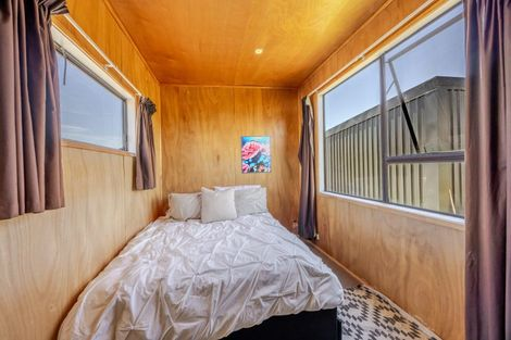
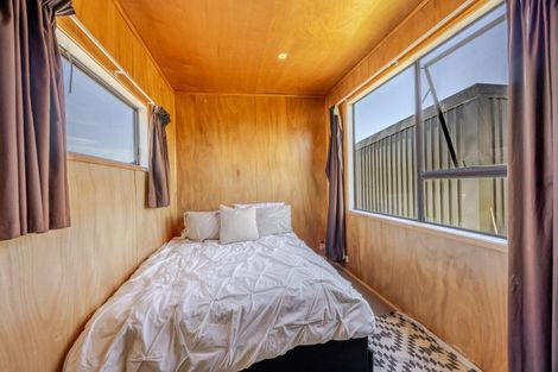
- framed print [239,135,273,175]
